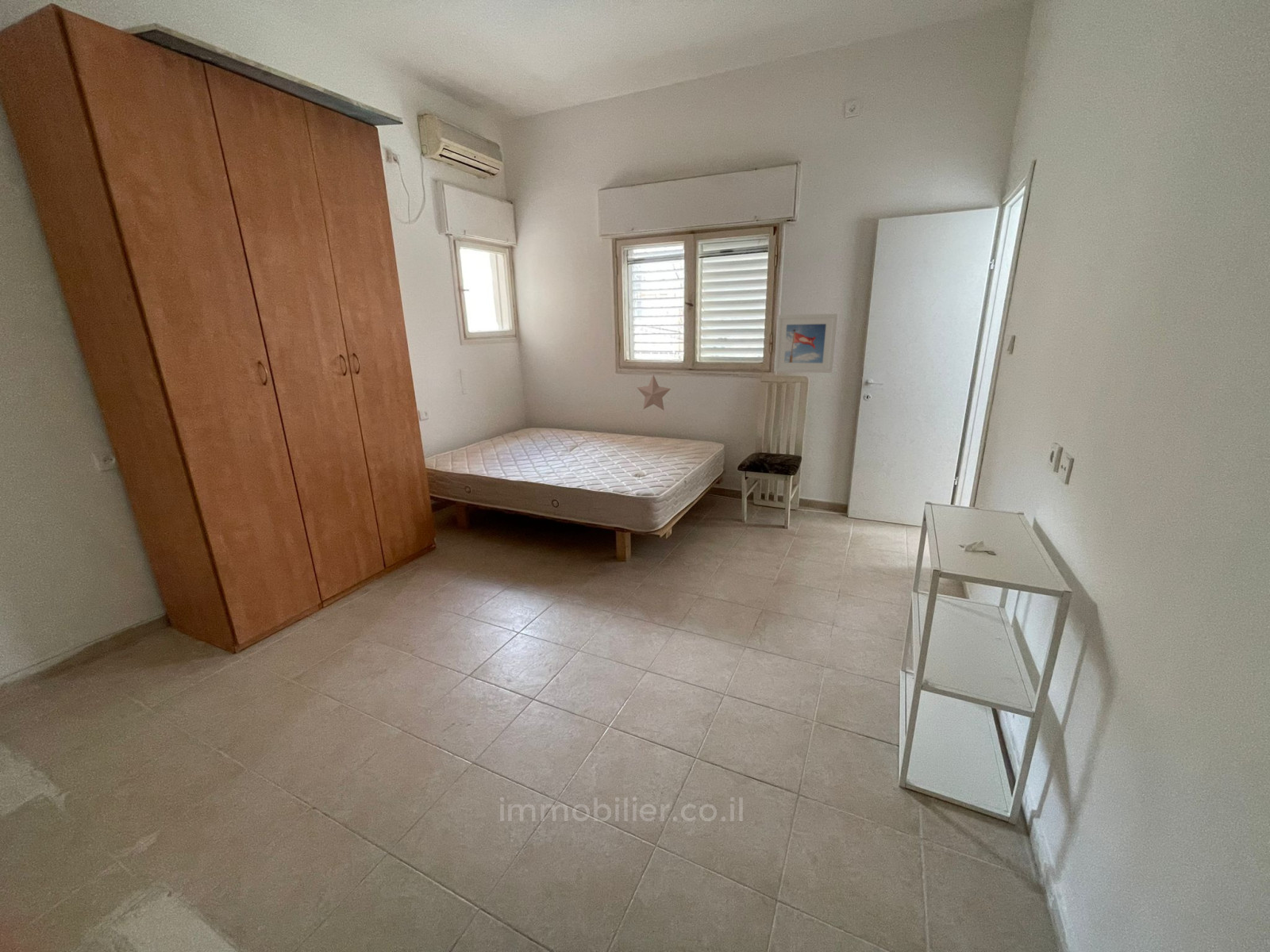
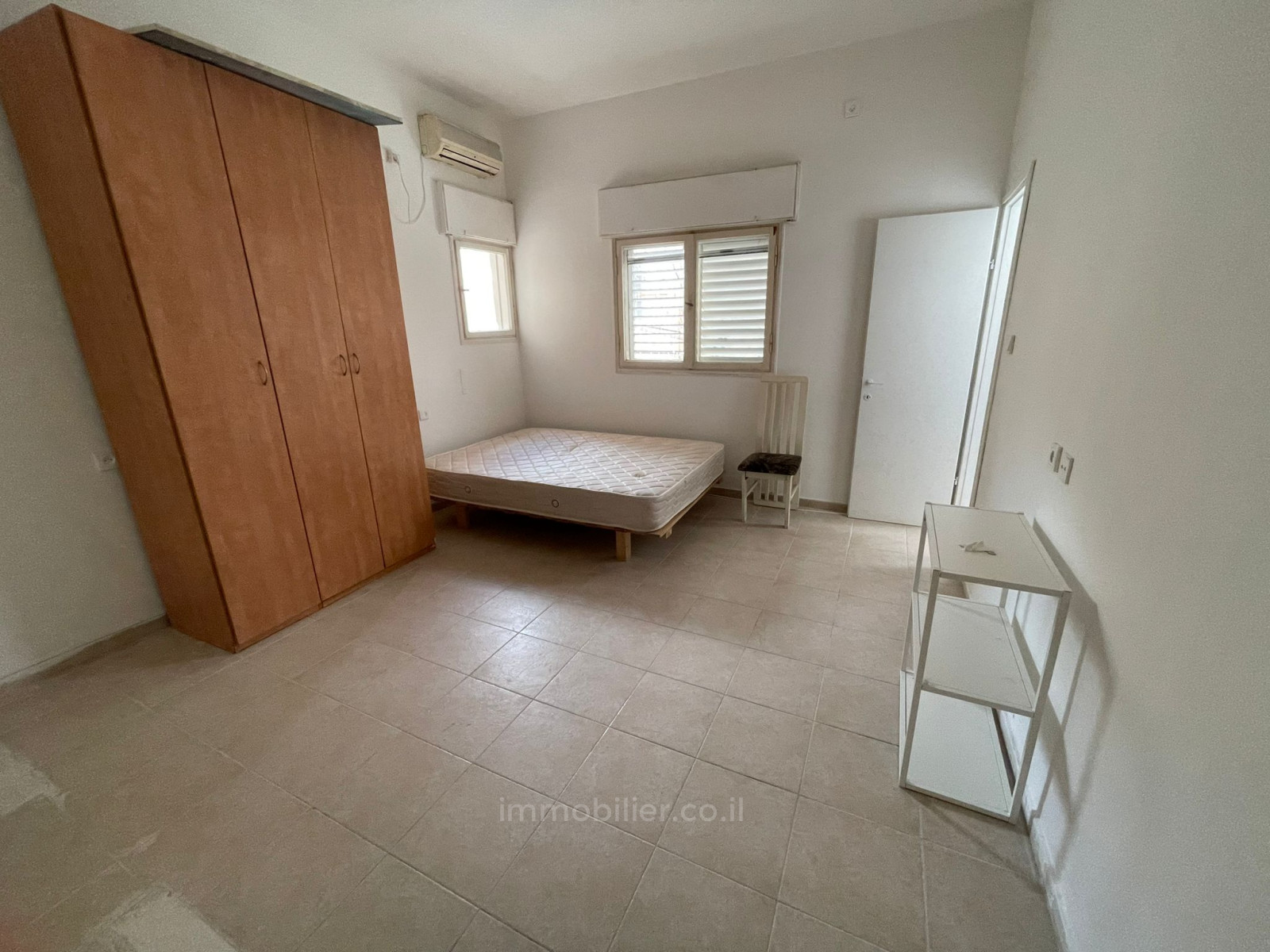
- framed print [774,313,838,374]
- decorative star [636,374,672,411]
